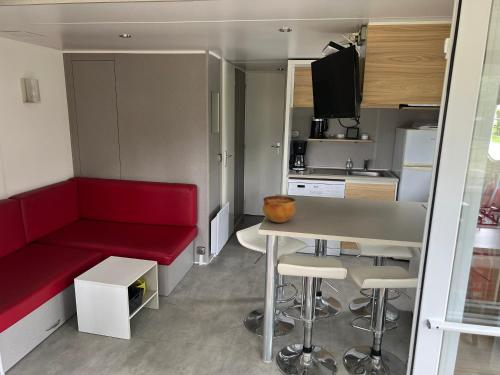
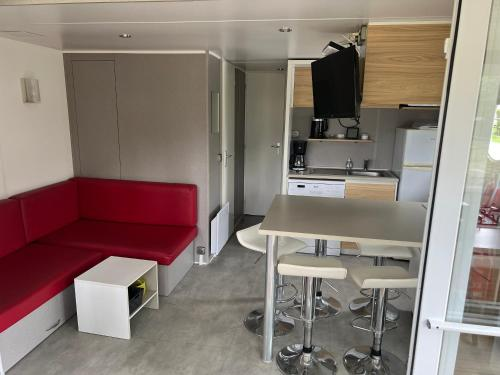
- bowl [262,195,296,224]
